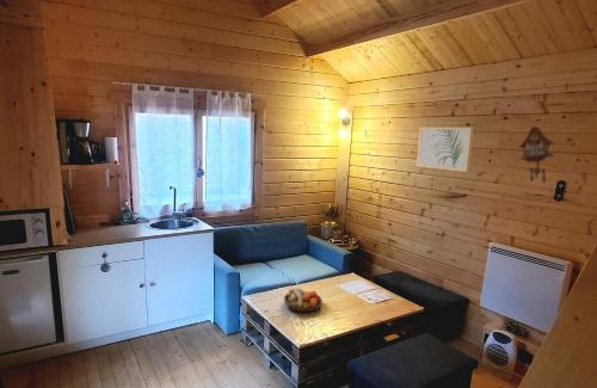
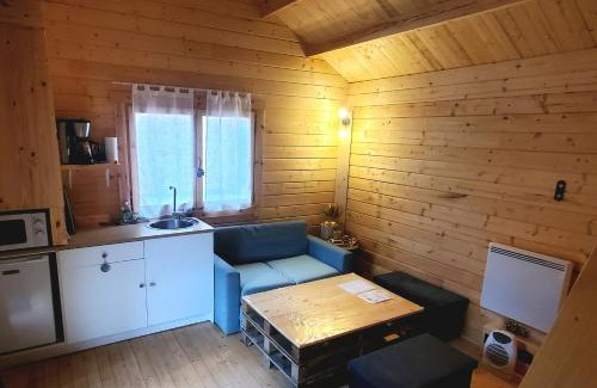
- cuckoo clock [517,125,556,184]
- fruit bowl [283,287,324,313]
- wall art [416,127,474,173]
